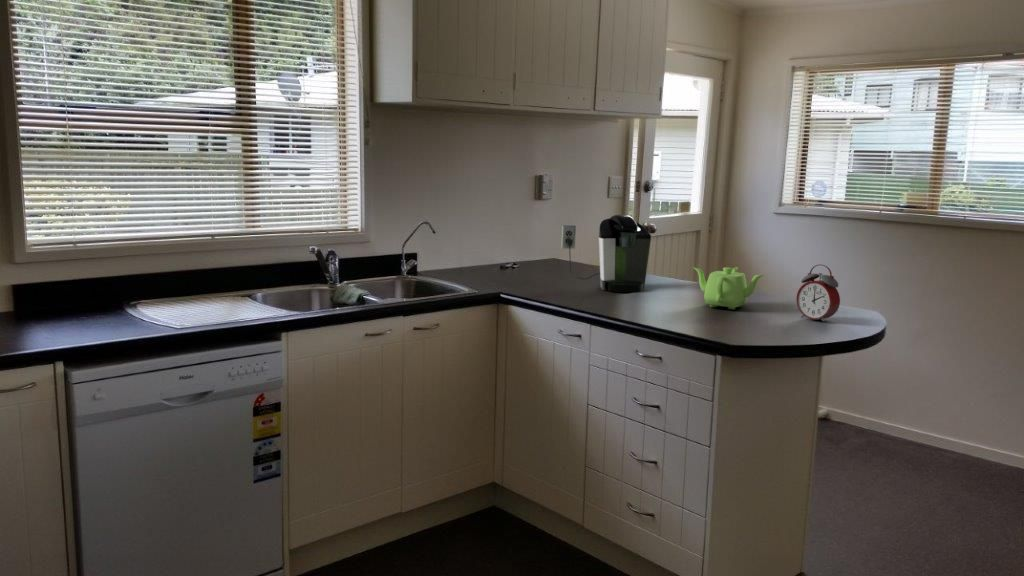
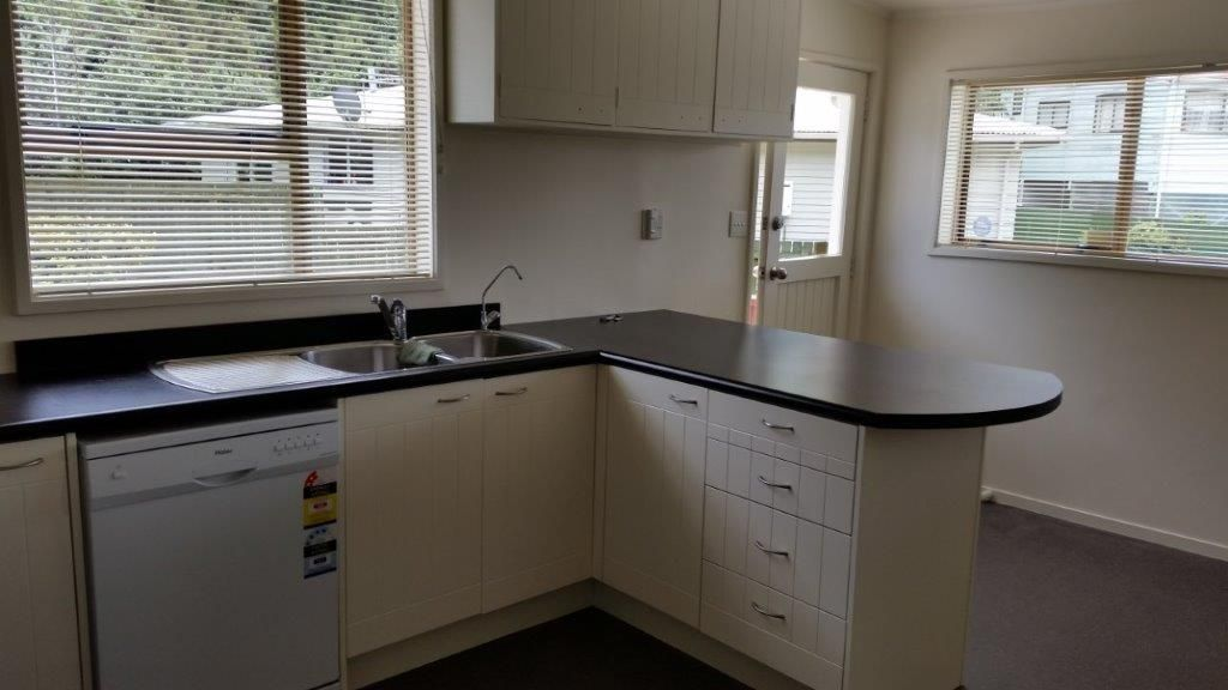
- coffee maker [560,214,652,294]
- teapot [692,266,765,310]
- alarm clock [795,263,841,323]
